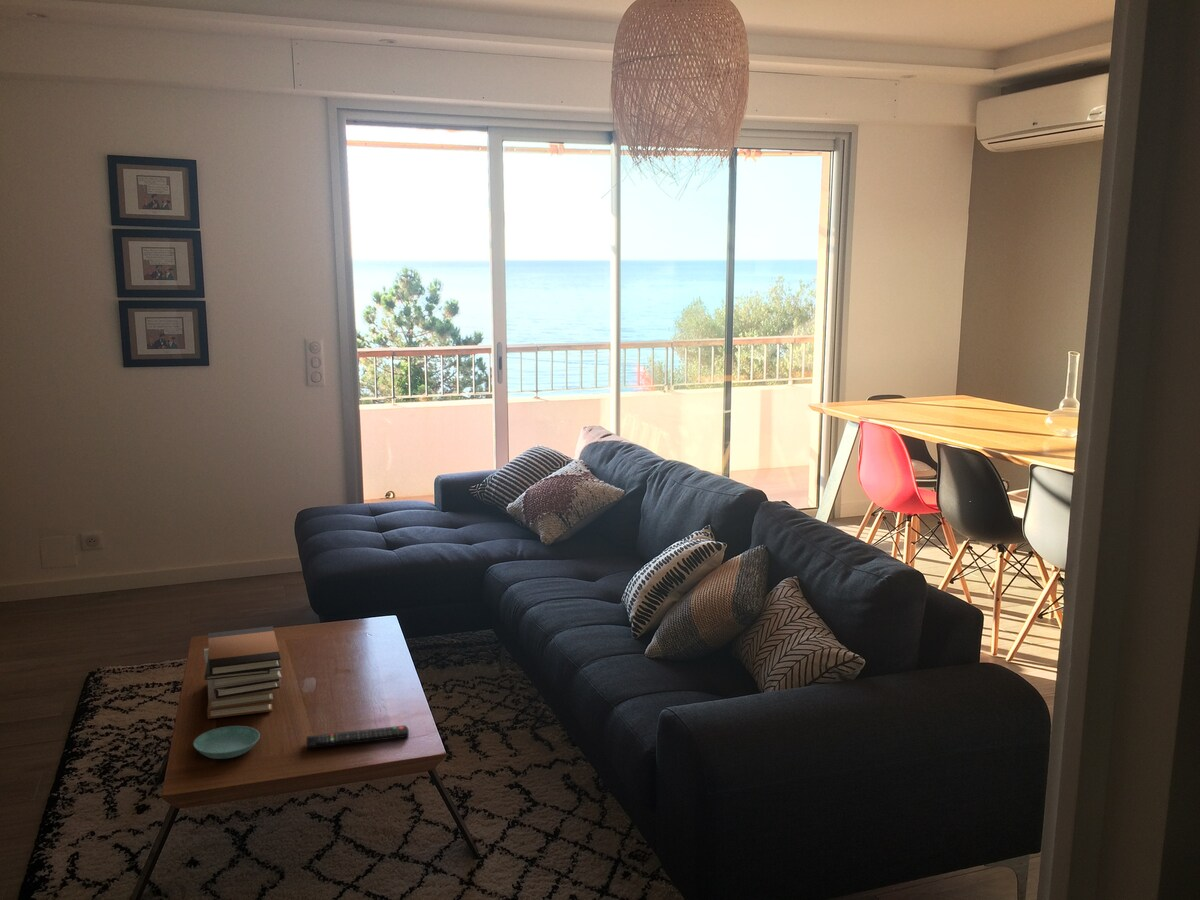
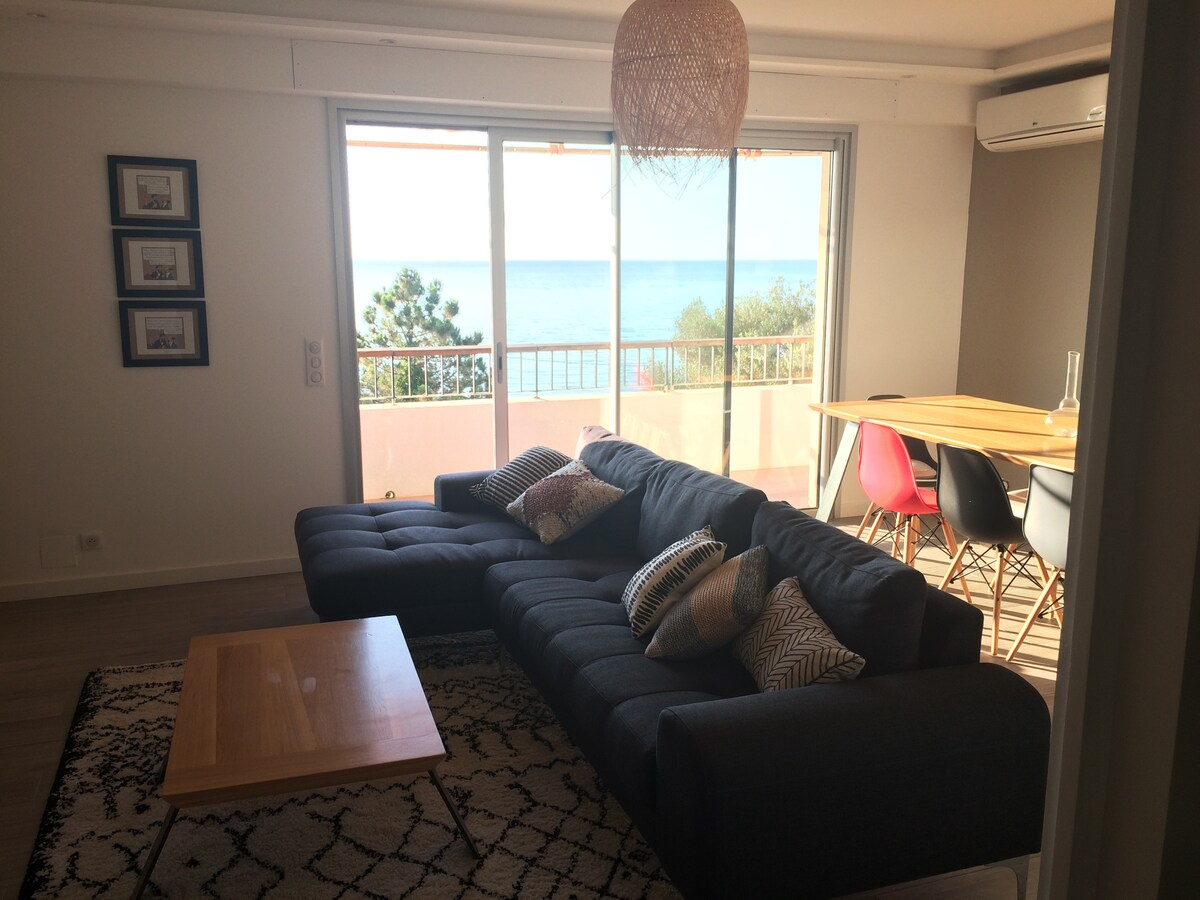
- book stack [203,625,283,720]
- saucer [192,725,261,760]
- remote control [305,725,410,749]
